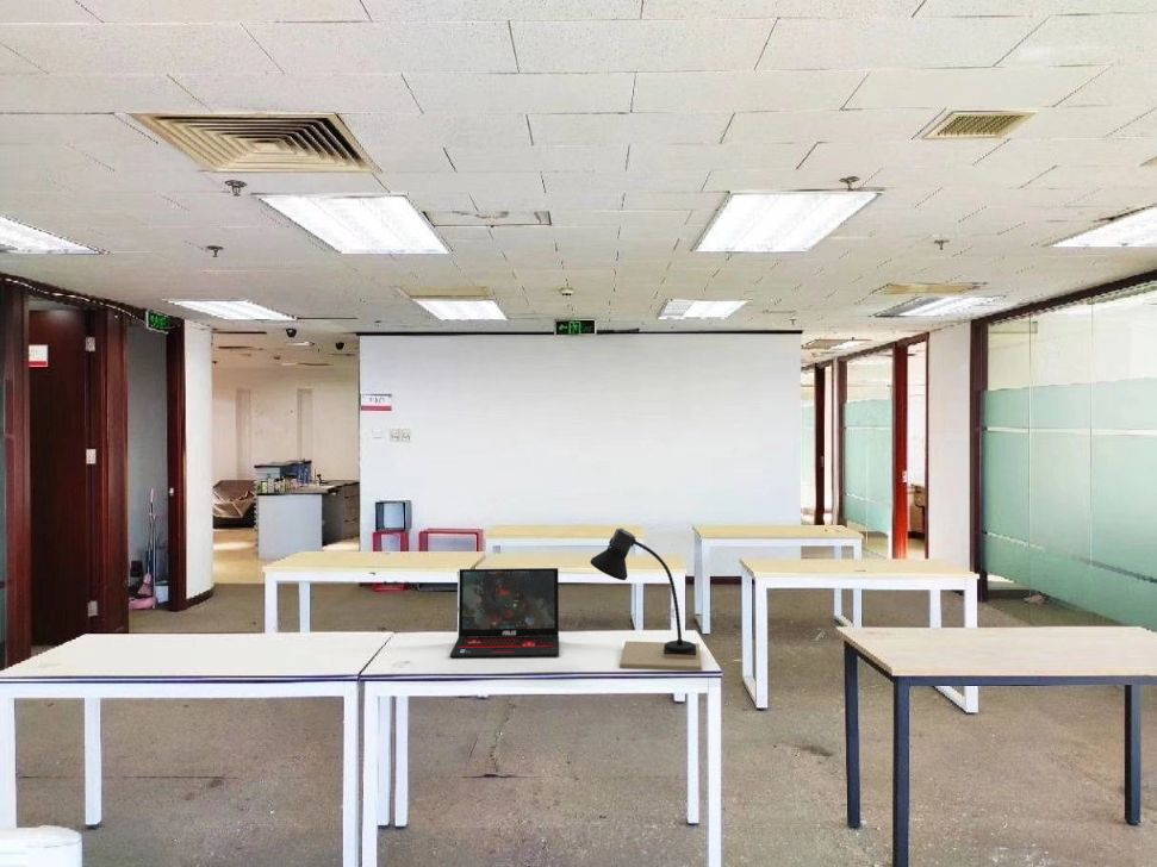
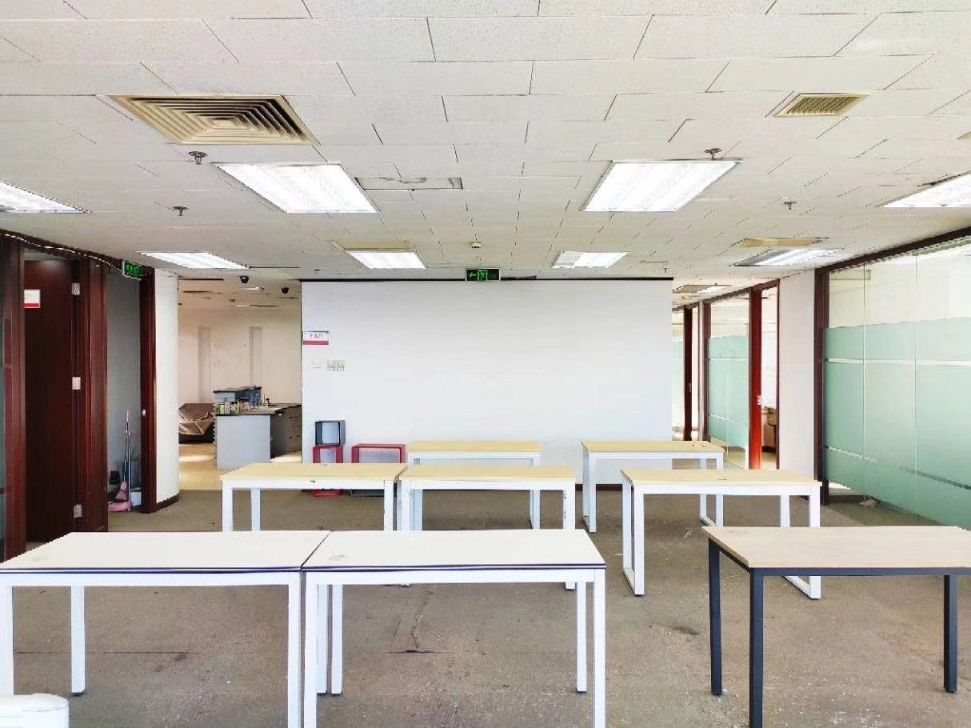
- desk lamp [590,528,703,672]
- laptop [448,567,560,659]
